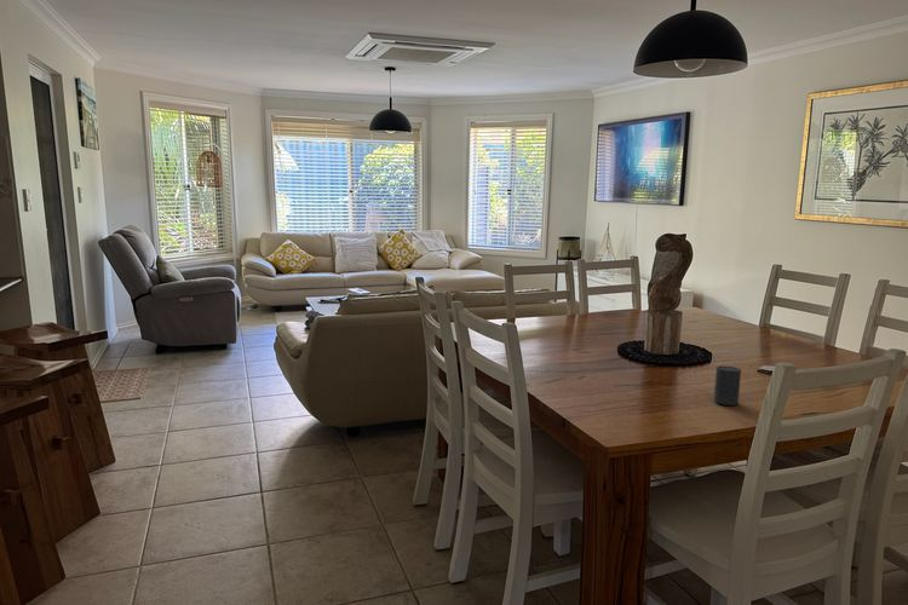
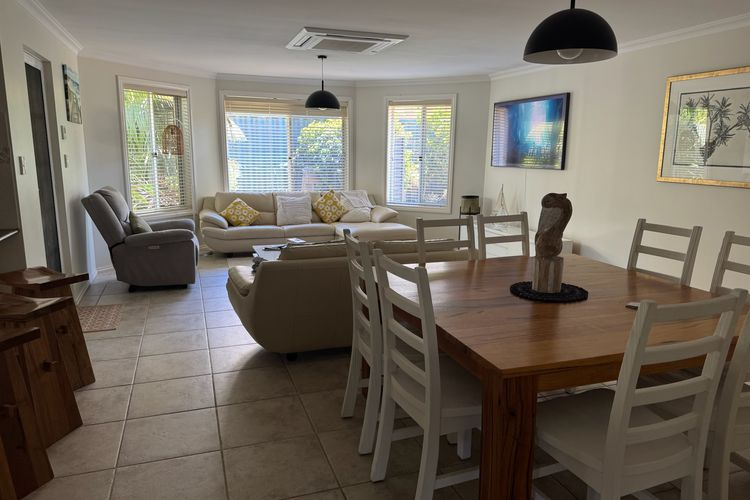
- cup [712,364,742,407]
